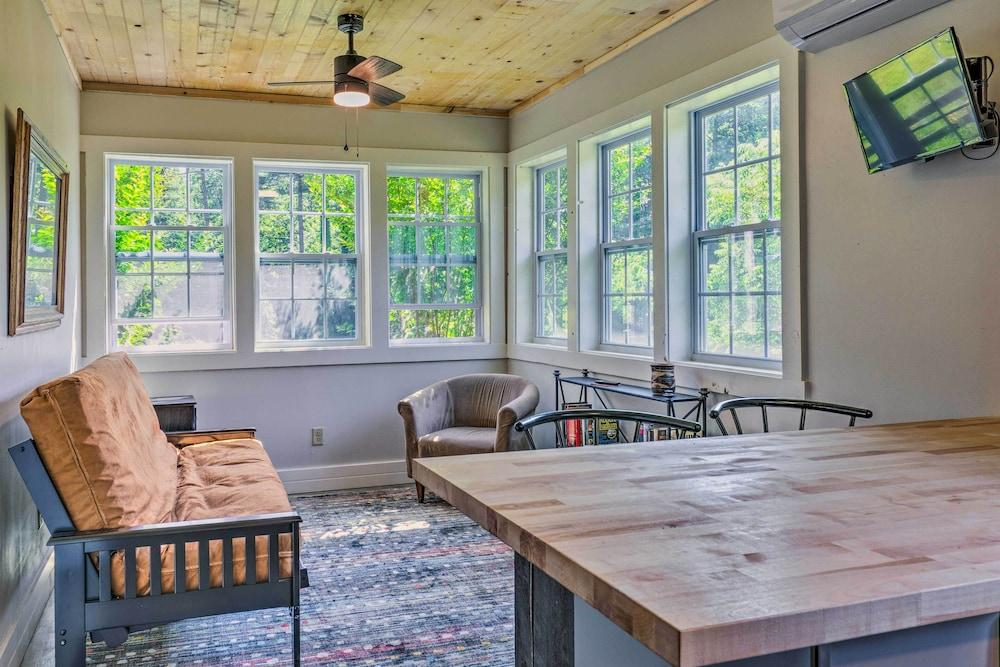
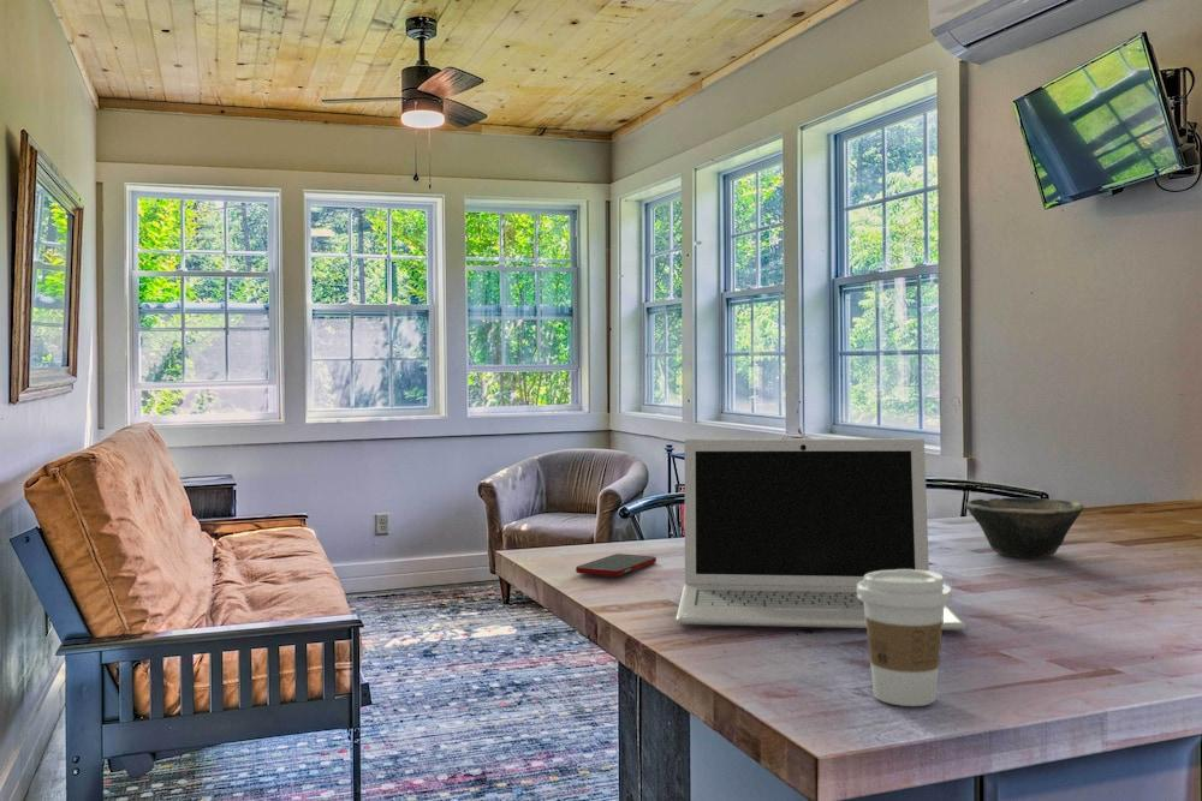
+ bowl [965,497,1084,558]
+ laptop [674,437,969,632]
+ cell phone [575,552,657,578]
+ coffee cup [857,569,953,707]
